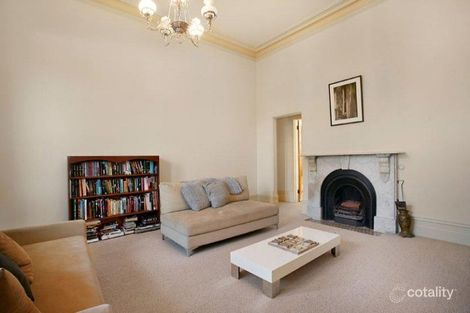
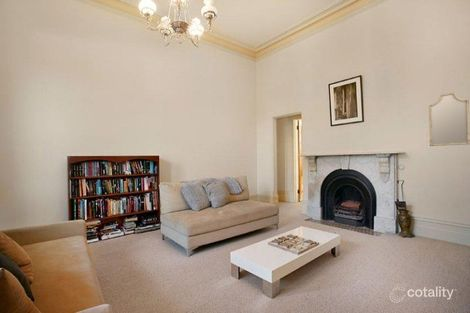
+ home mirror [428,91,470,147]
